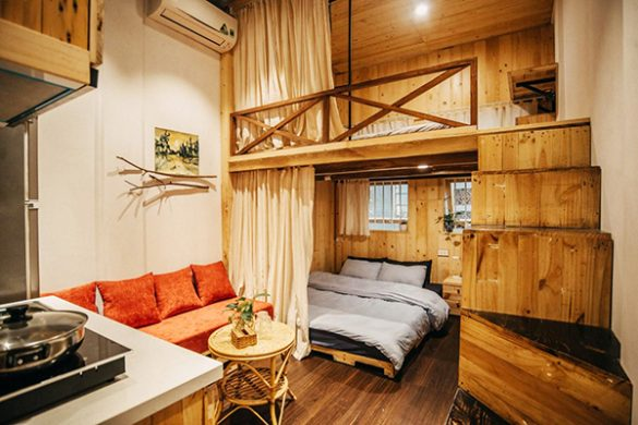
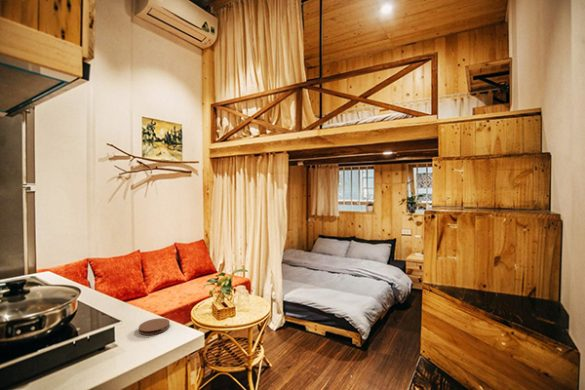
+ coaster [138,317,171,336]
